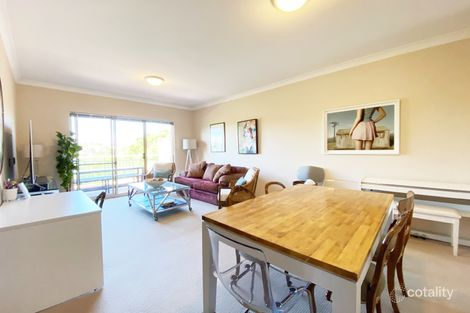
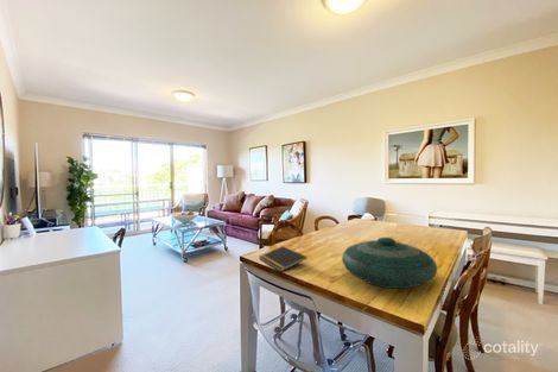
+ decorative bowl [341,237,439,290]
+ notepad [258,245,309,272]
